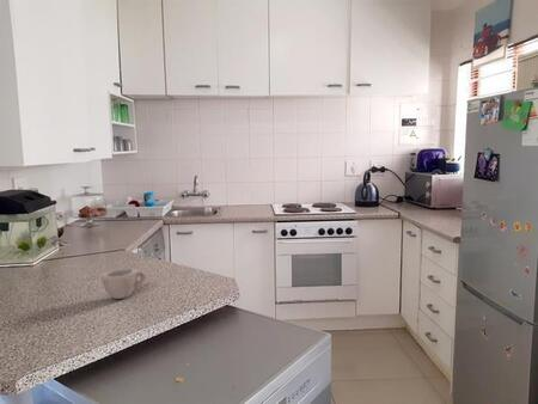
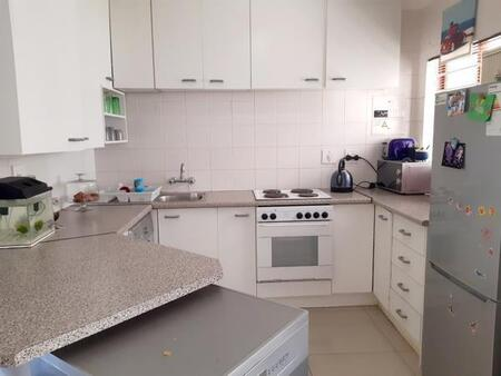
- cup [100,268,147,300]
